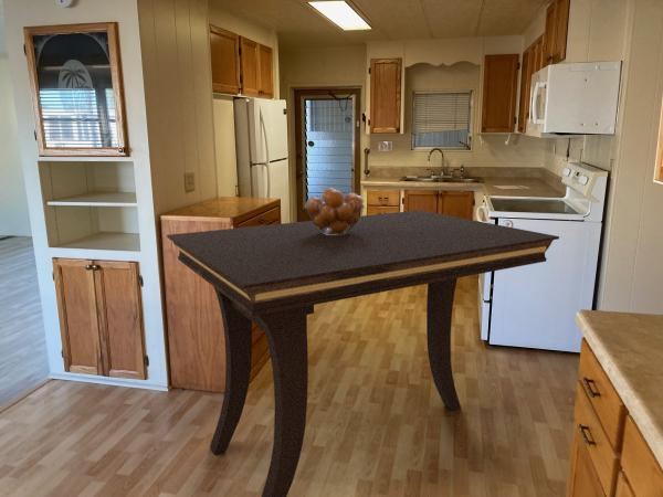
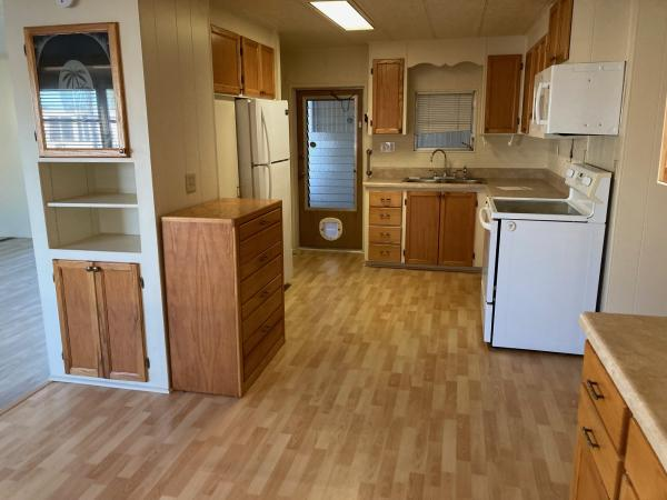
- fruit basket [304,187,366,235]
- dining table [166,209,560,497]
